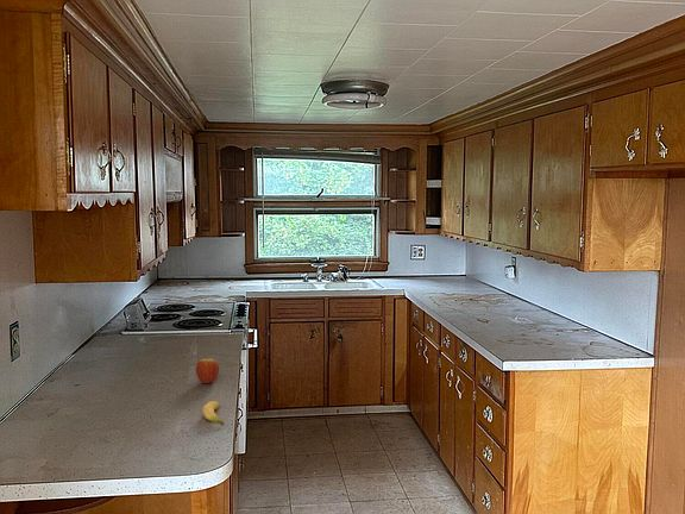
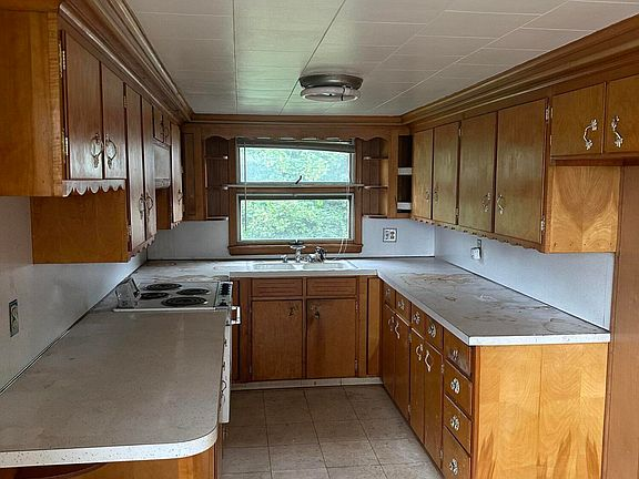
- fruit [195,357,220,384]
- banana [201,400,226,426]
